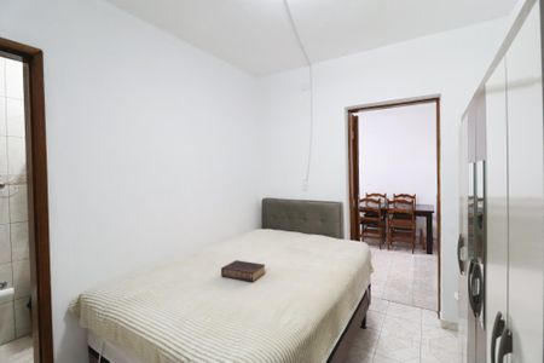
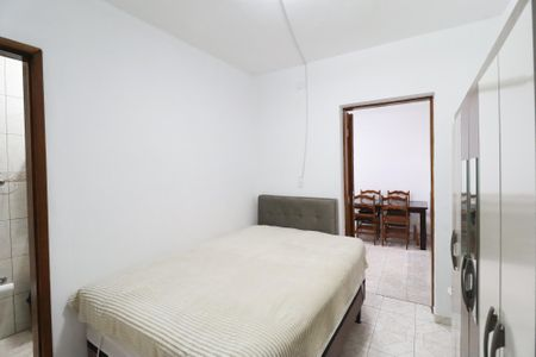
- book [220,259,266,283]
